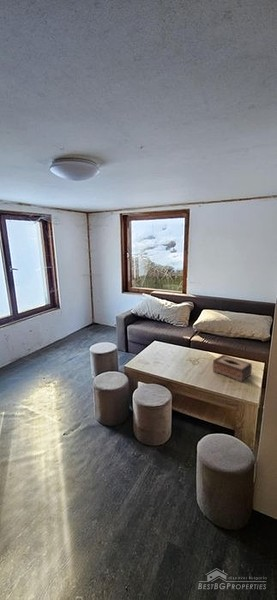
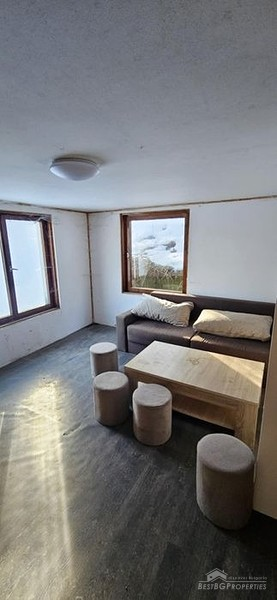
- tissue box [212,354,253,383]
